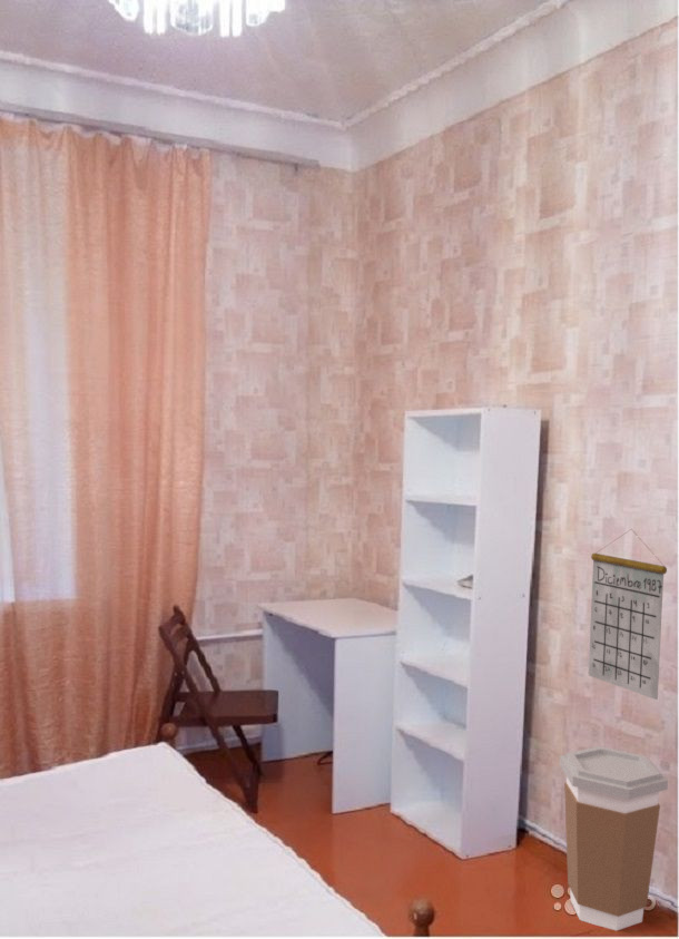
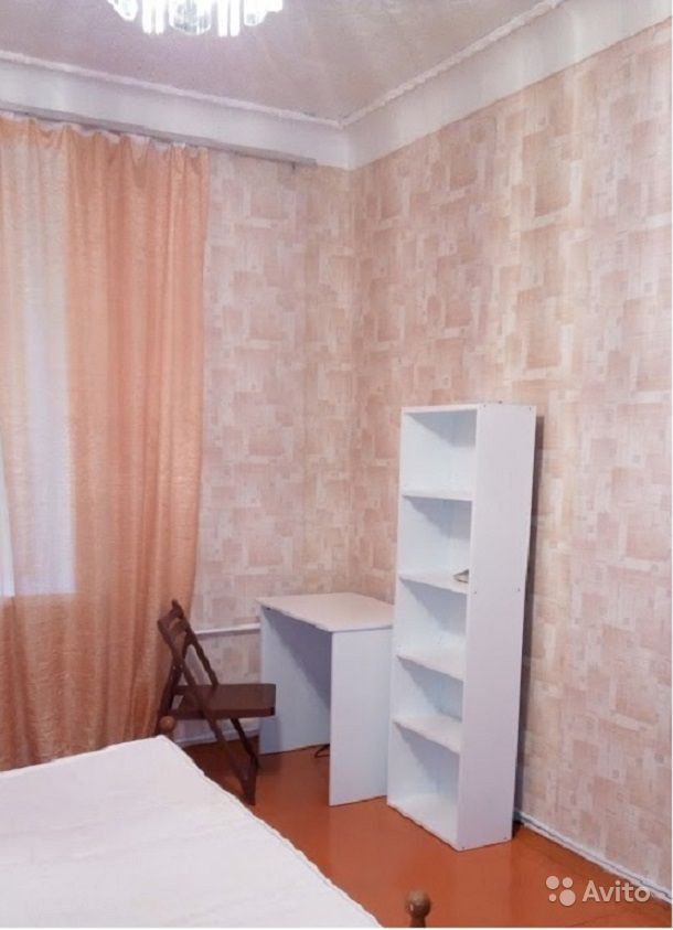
- calendar [588,528,668,701]
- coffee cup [559,745,669,931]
